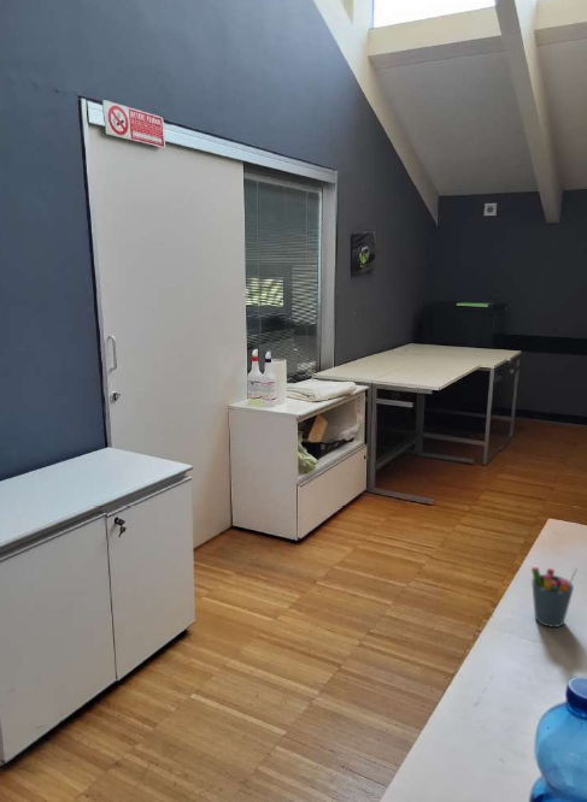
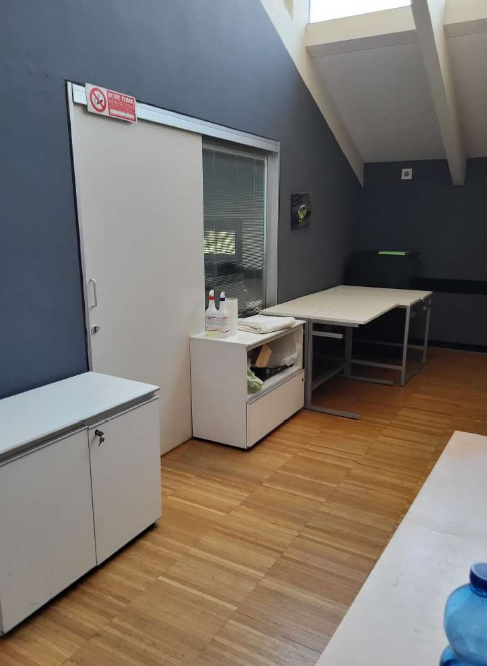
- pen holder [530,565,579,629]
